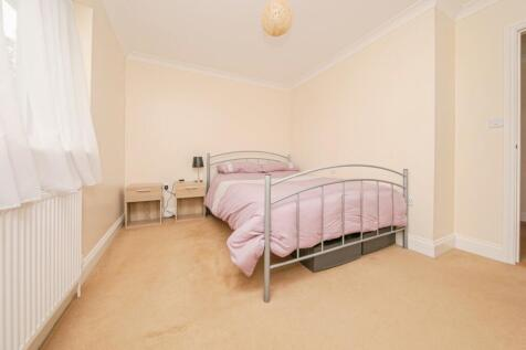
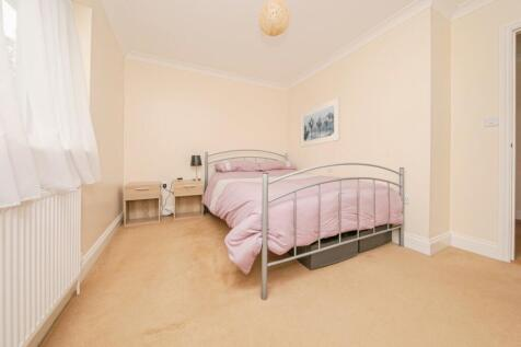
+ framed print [300,96,340,149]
